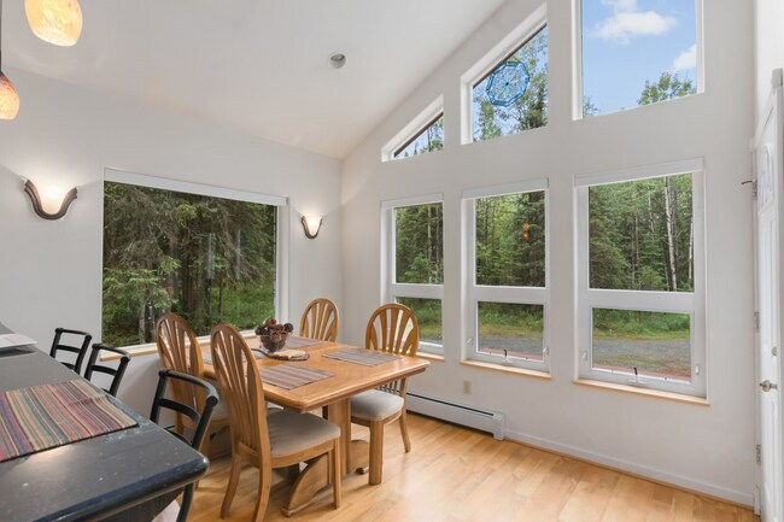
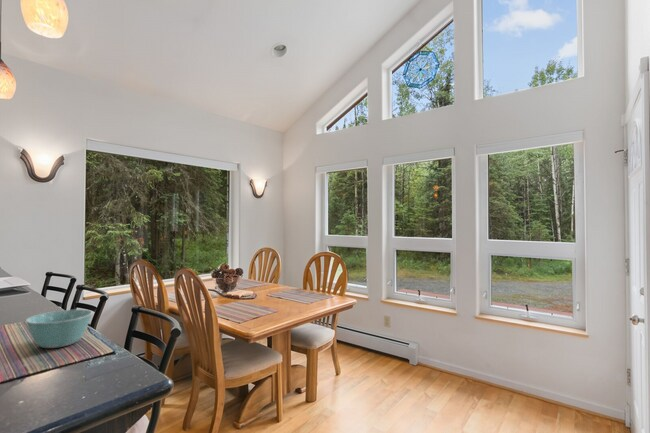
+ bowl [25,309,94,349]
